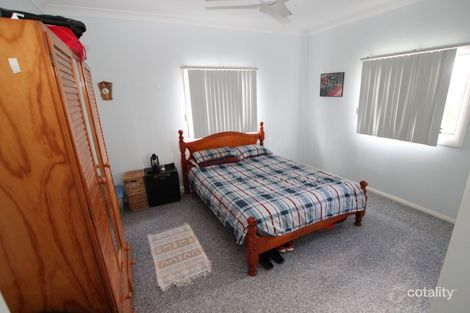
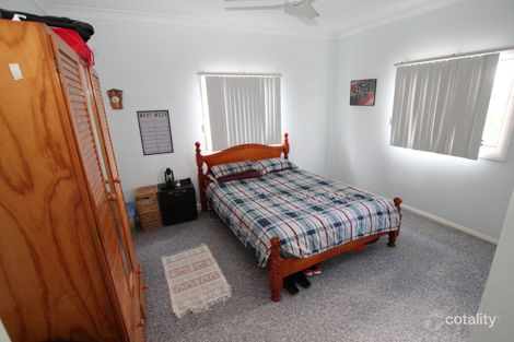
+ writing board [136,109,175,157]
